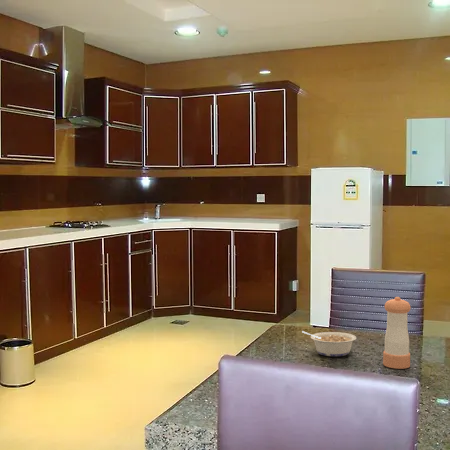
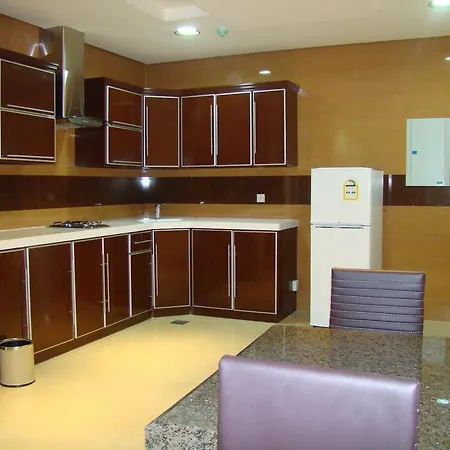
- legume [301,330,357,357]
- pepper shaker [382,296,412,370]
